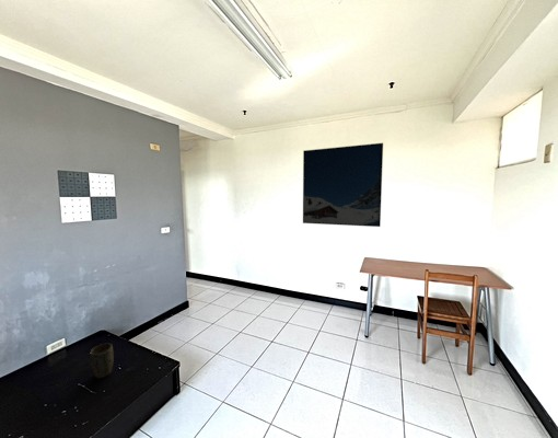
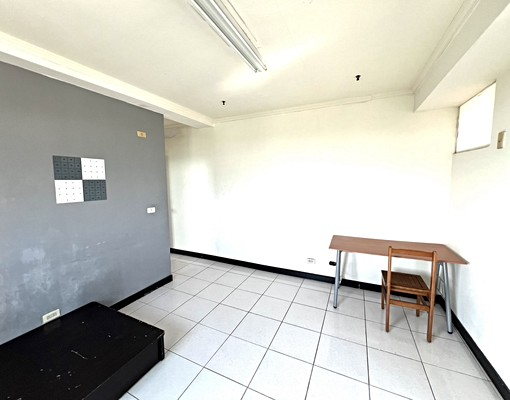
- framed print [302,142,384,228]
- plant pot [90,343,115,379]
